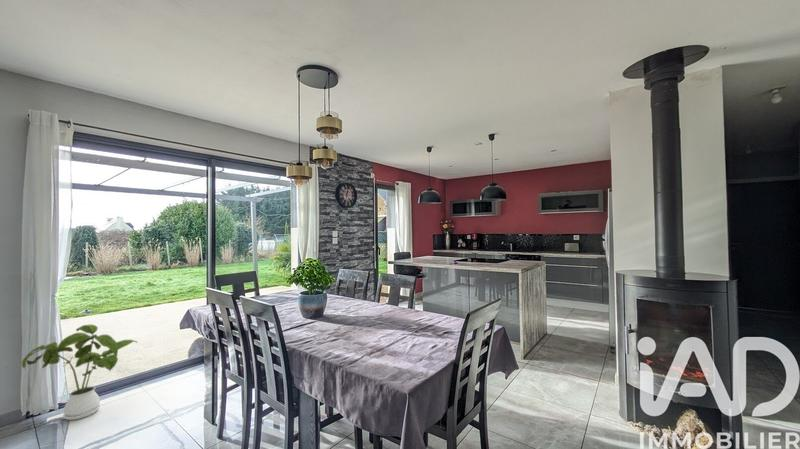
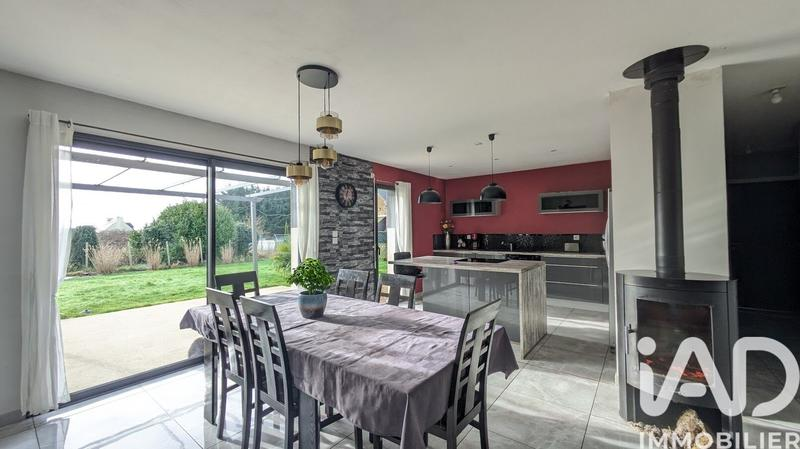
- house plant [21,324,139,421]
